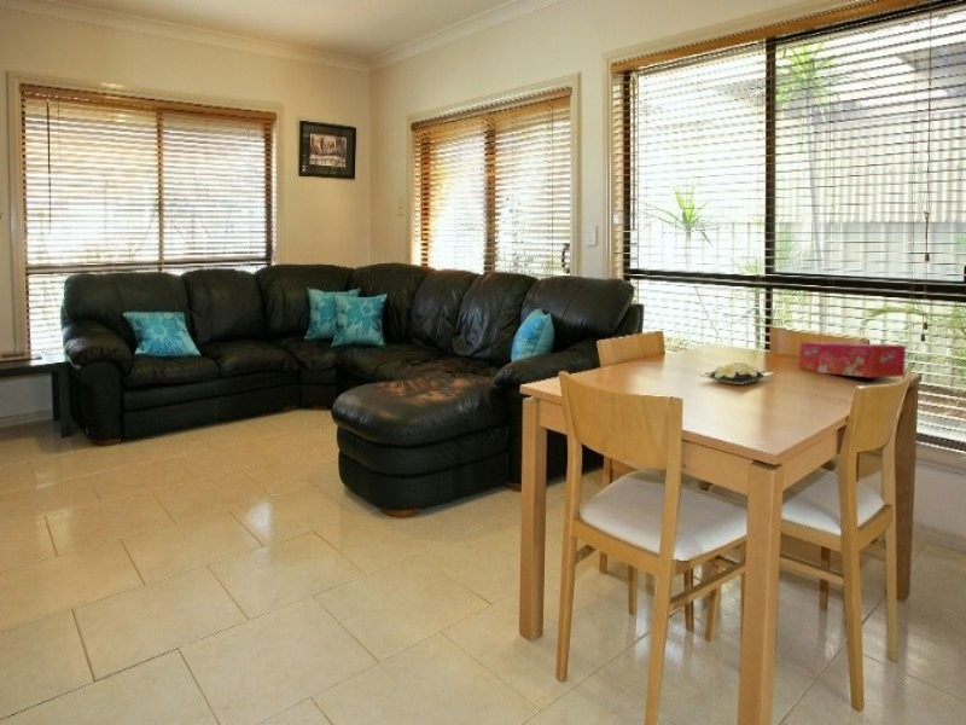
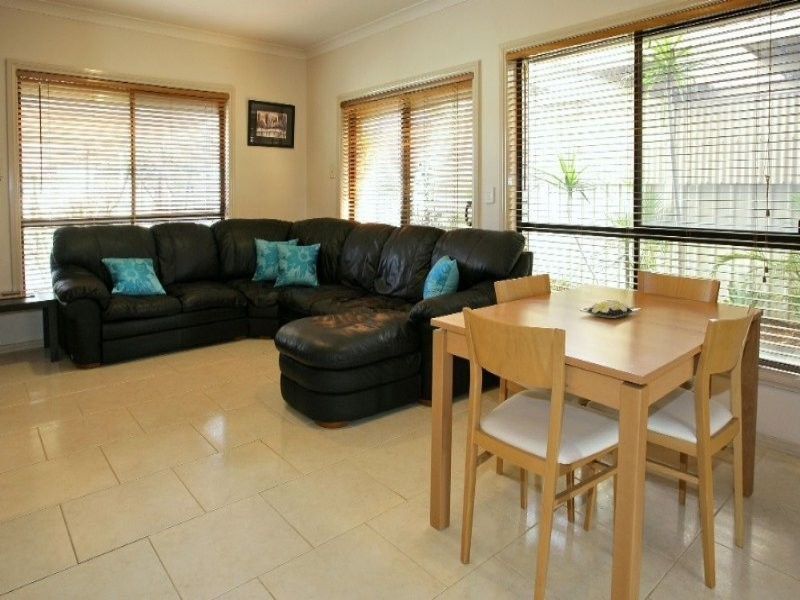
- tissue box [798,341,907,378]
